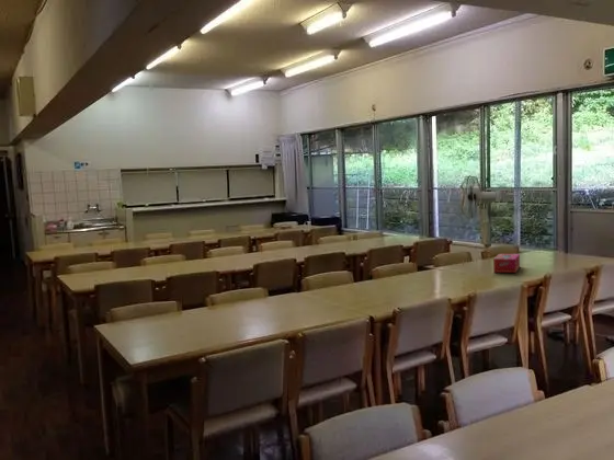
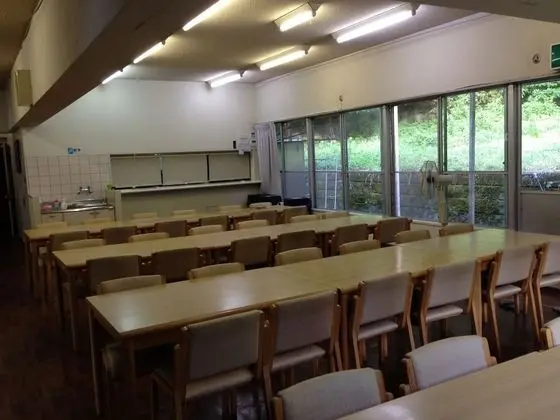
- tissue box [492,253,521,274]
